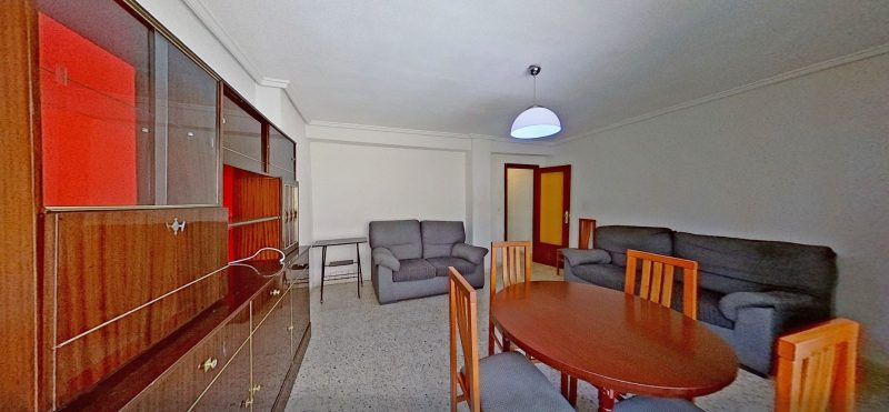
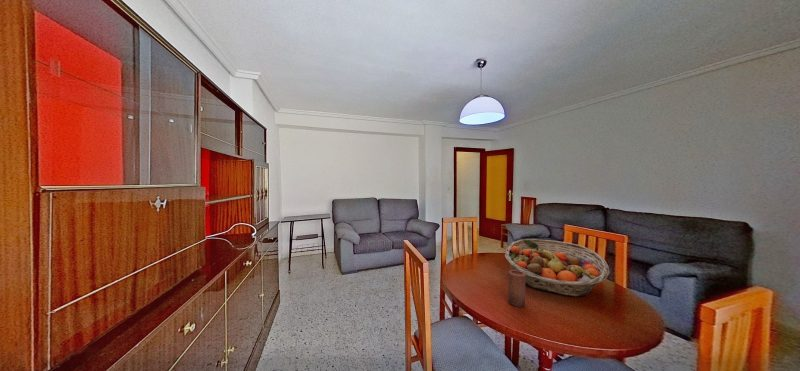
+ candle [507,269,526,308]
+ fruit basket [504,238,610,297]
